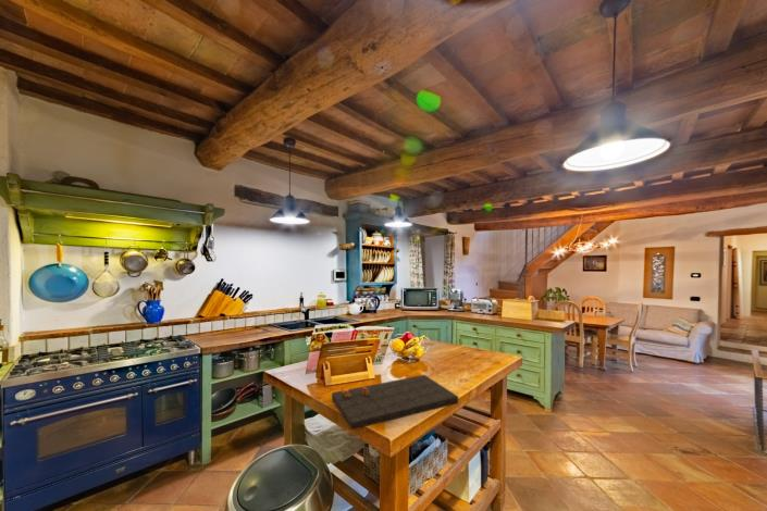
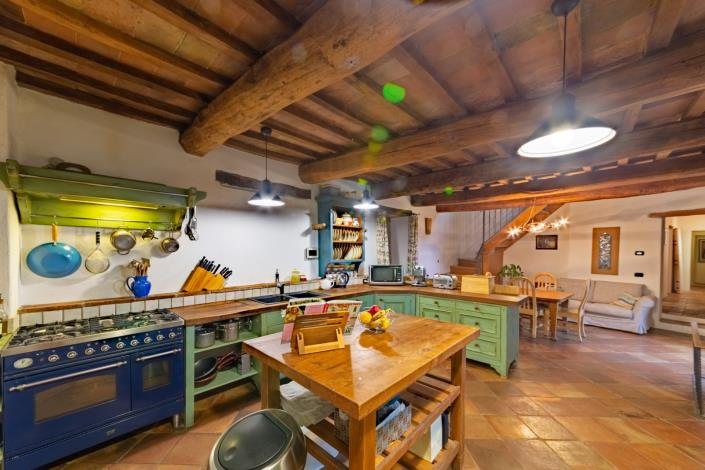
- cutting board [331,374,459,431]
